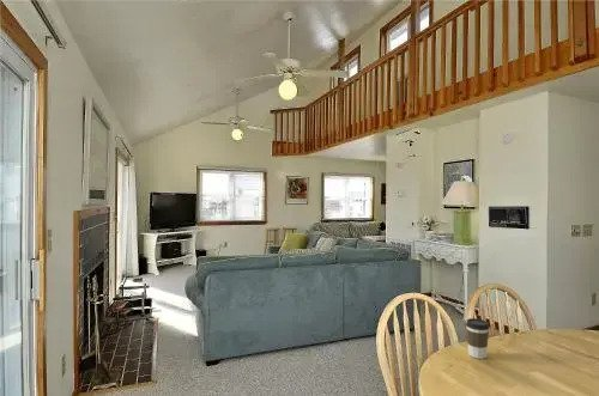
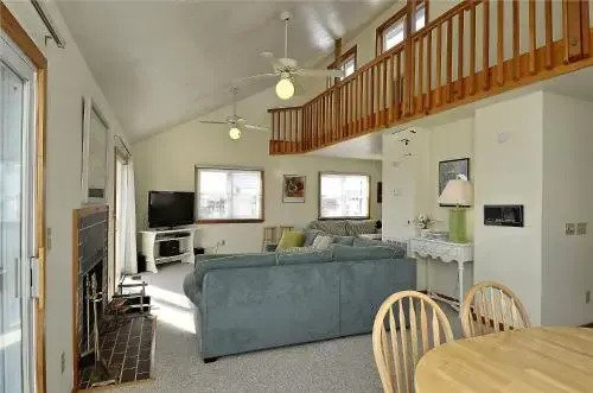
- coffee cup [465,317,490,360]
